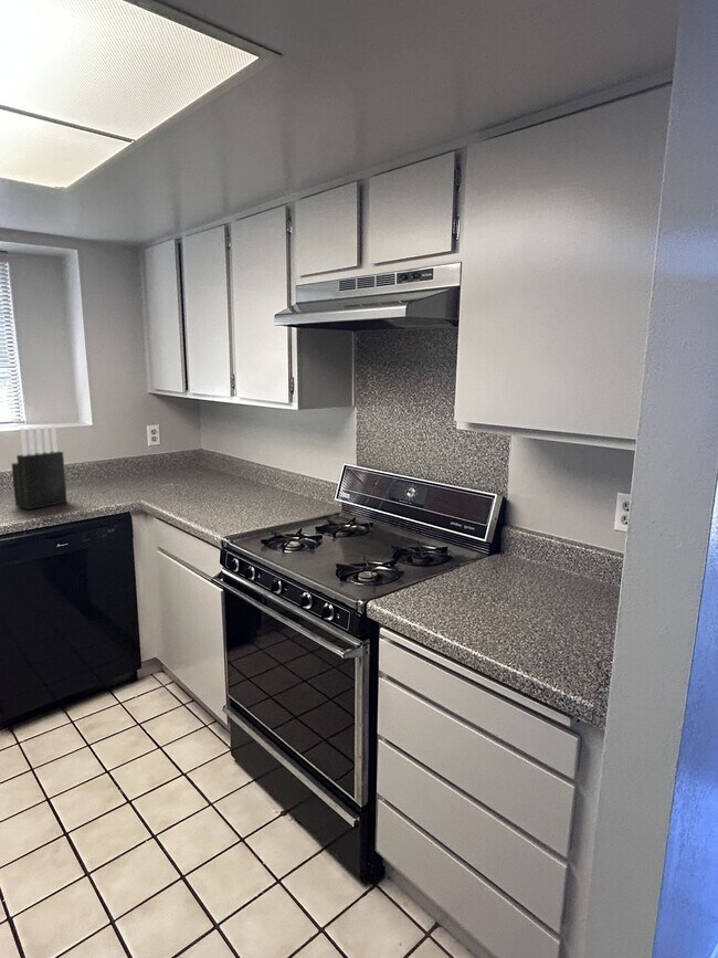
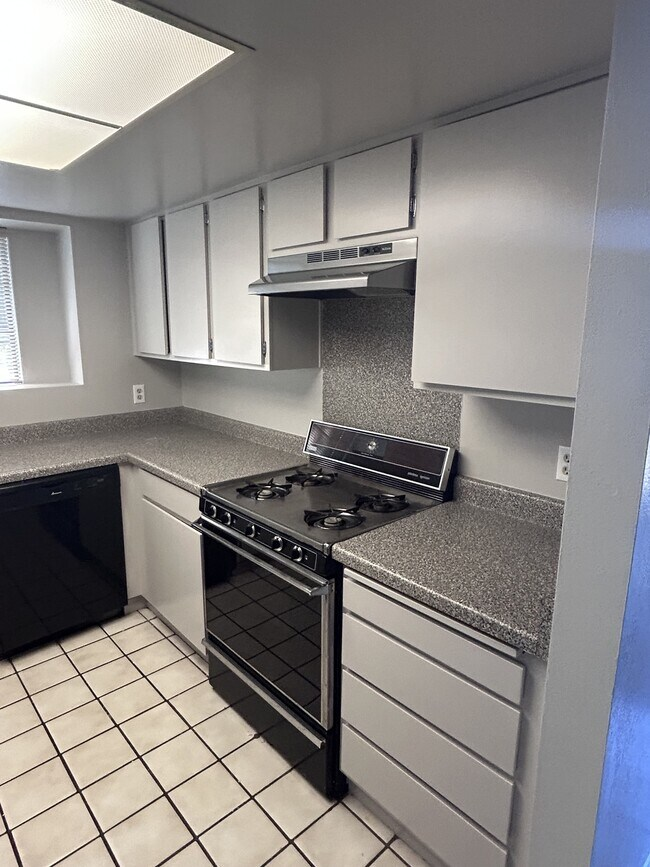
- knife block [11,424,68,510]
